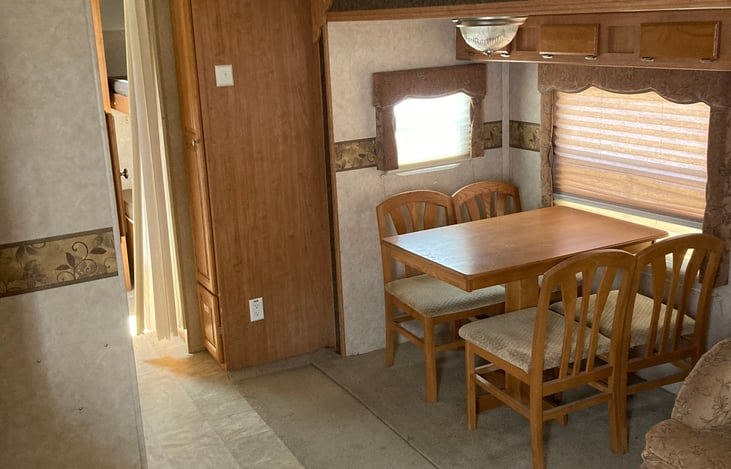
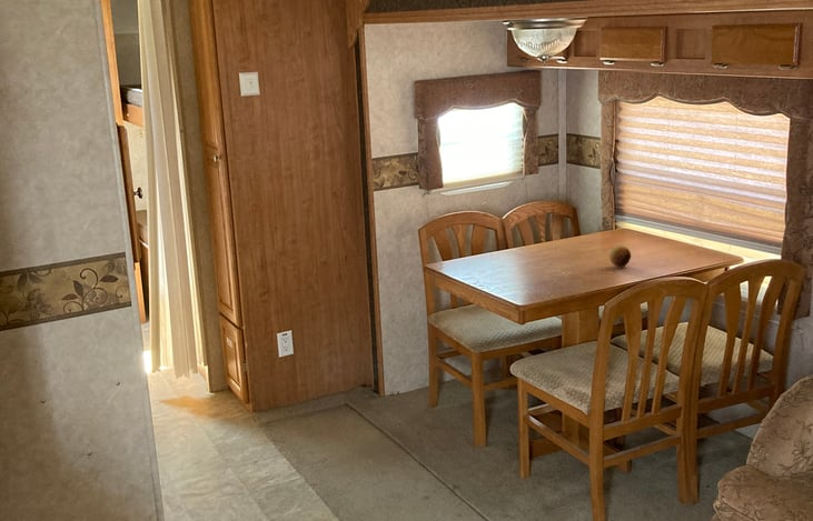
+ fruit [608,244,632,269]
